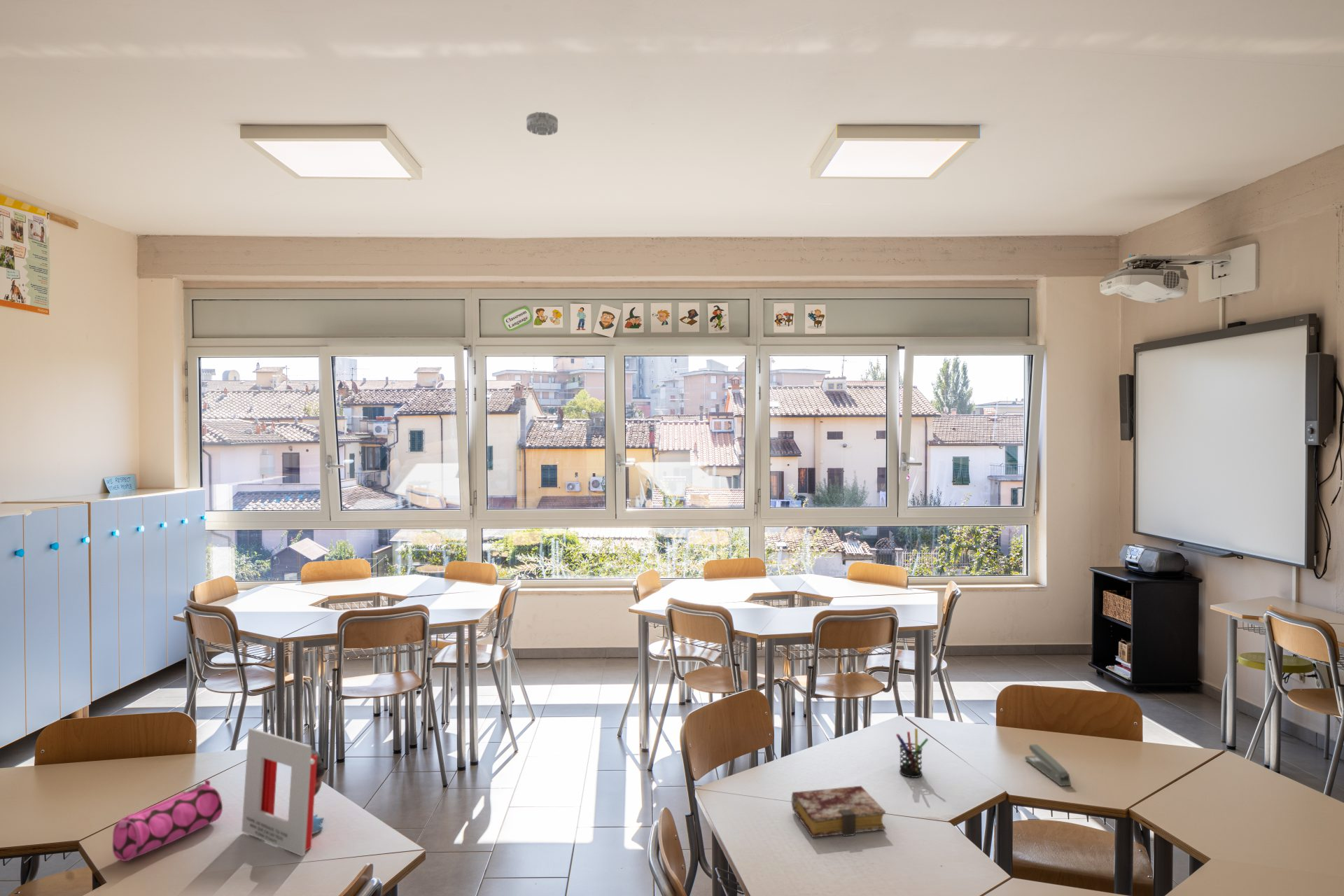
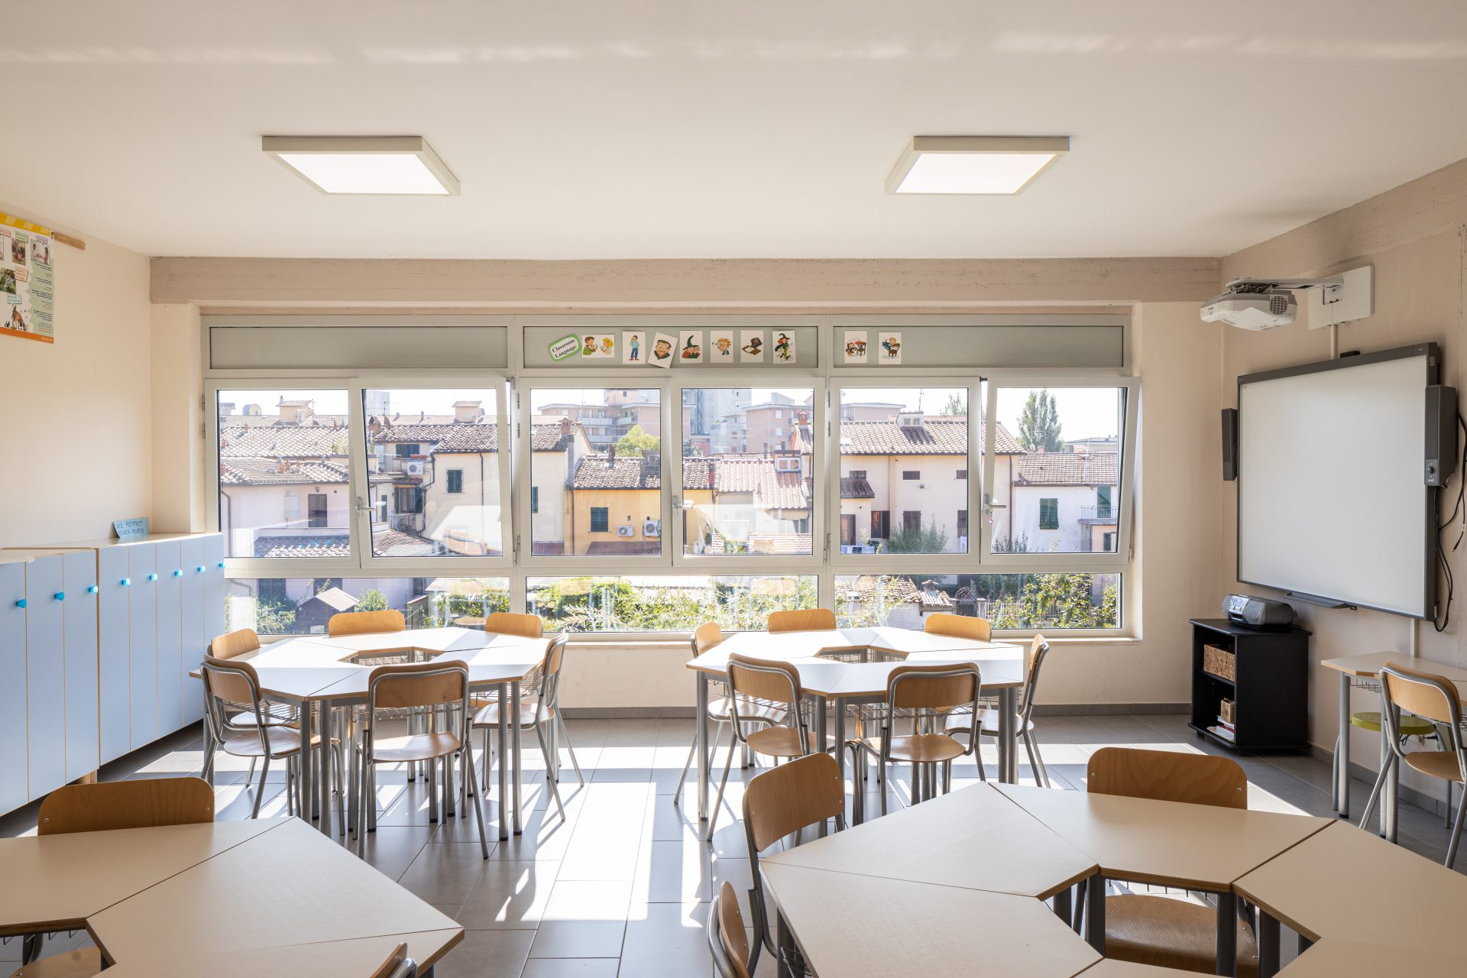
- book [791,785,886,838]
- stapler [1024,743,1072,787]
- pencil case [112,779,223,862]
- smoke detector [526,111,559,136]
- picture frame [241,727,325,857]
- pen holder [895,728,929,778]
